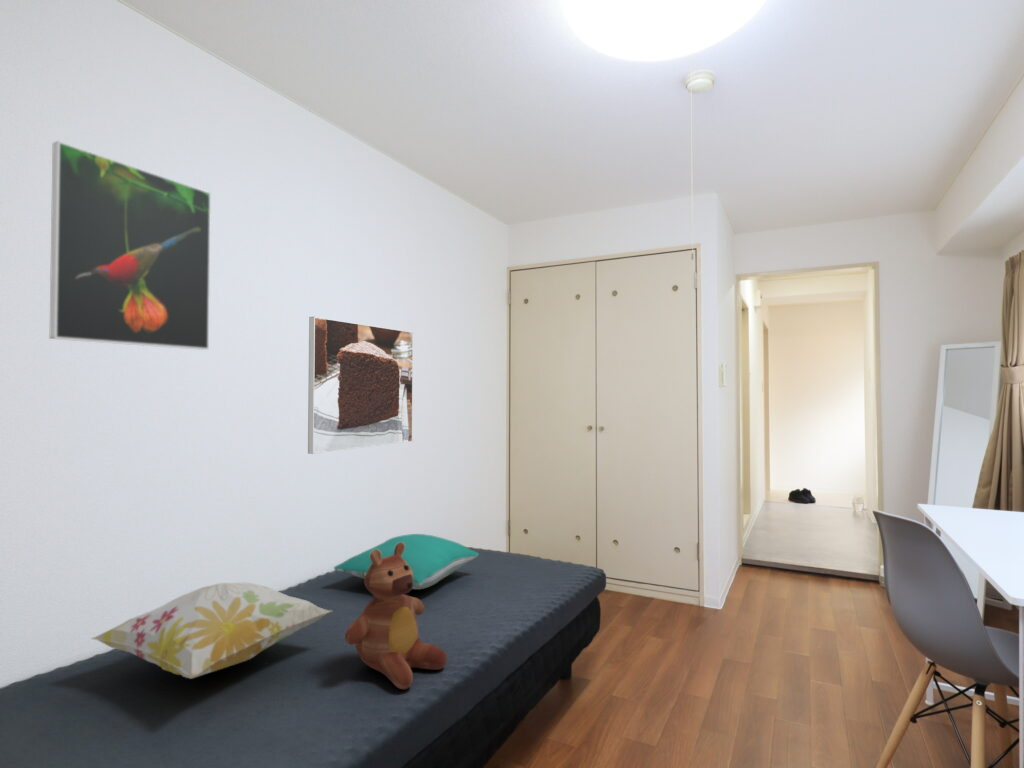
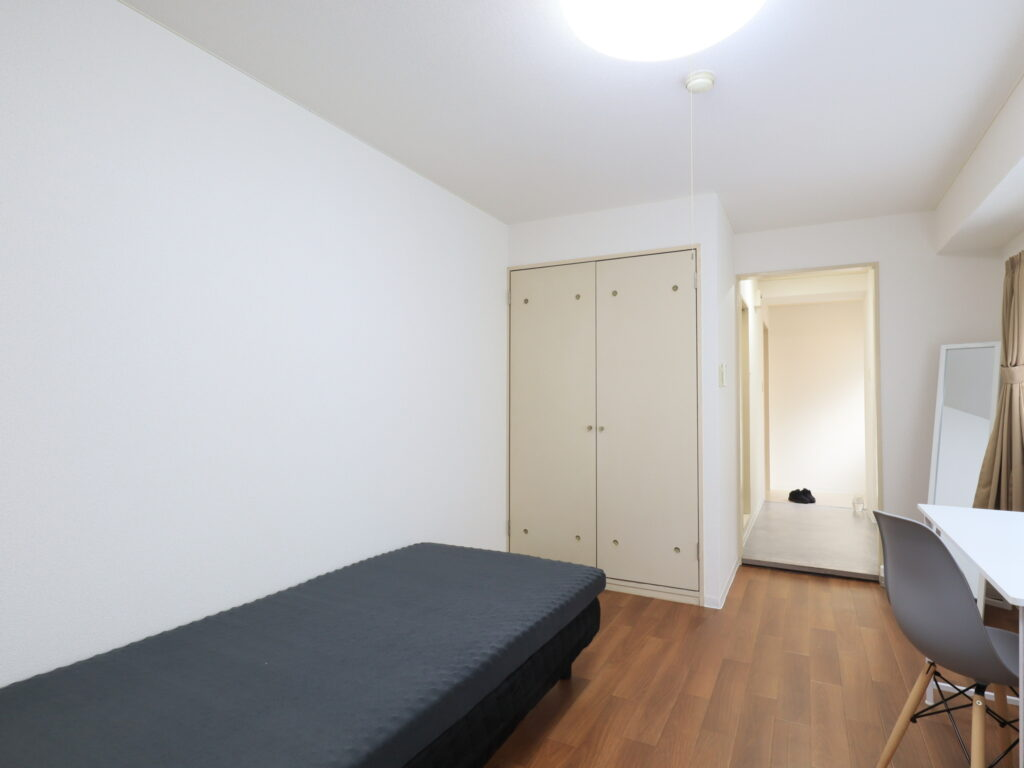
- teddy bear [344,542,448,690]
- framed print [49,140,212,351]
- decorative pillow [90,582,332,680]
- pillow [333,533,480,590]
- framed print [307,316,414,455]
